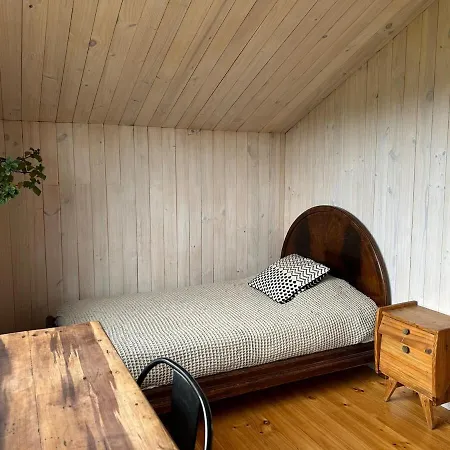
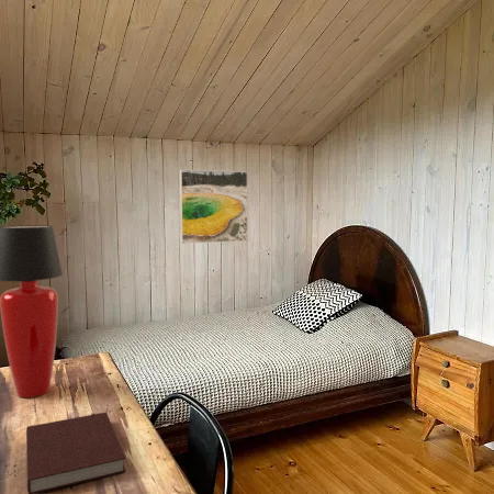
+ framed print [179,168,249,245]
+ notebook [25,412,127,494]
+ table lamp [0,224,64,398]
